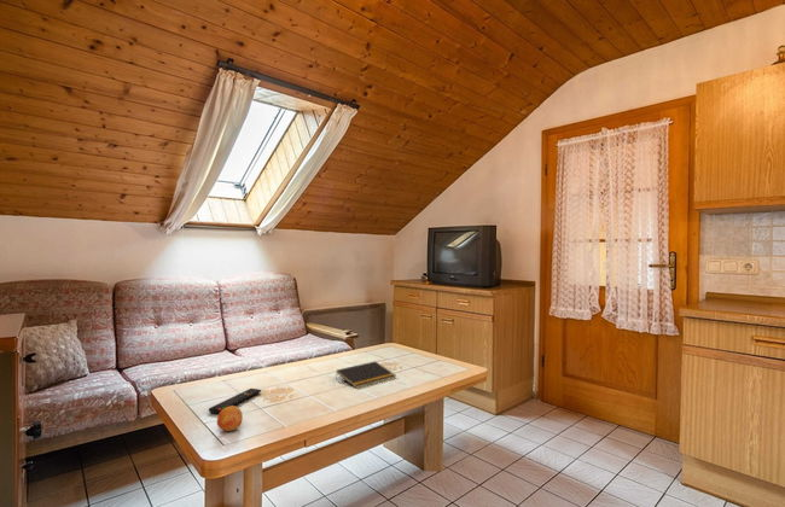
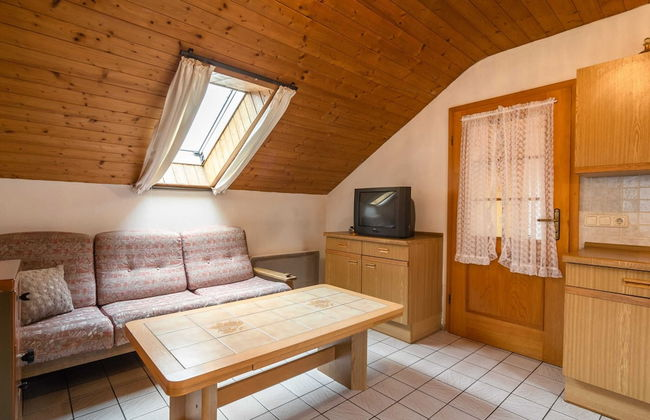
- fruit [216,404,244,432]
- notepad [335,360,396,390]
- remote control [208,387,262,415]
